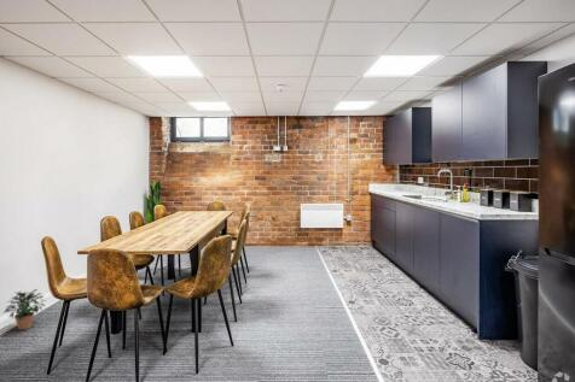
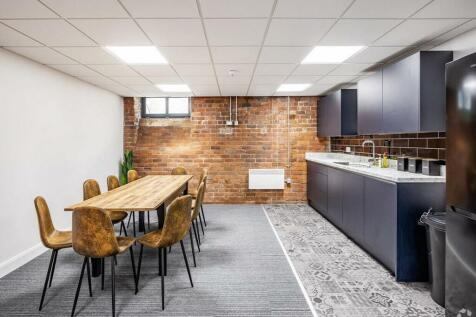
- potted plant [4,288,47,330]
